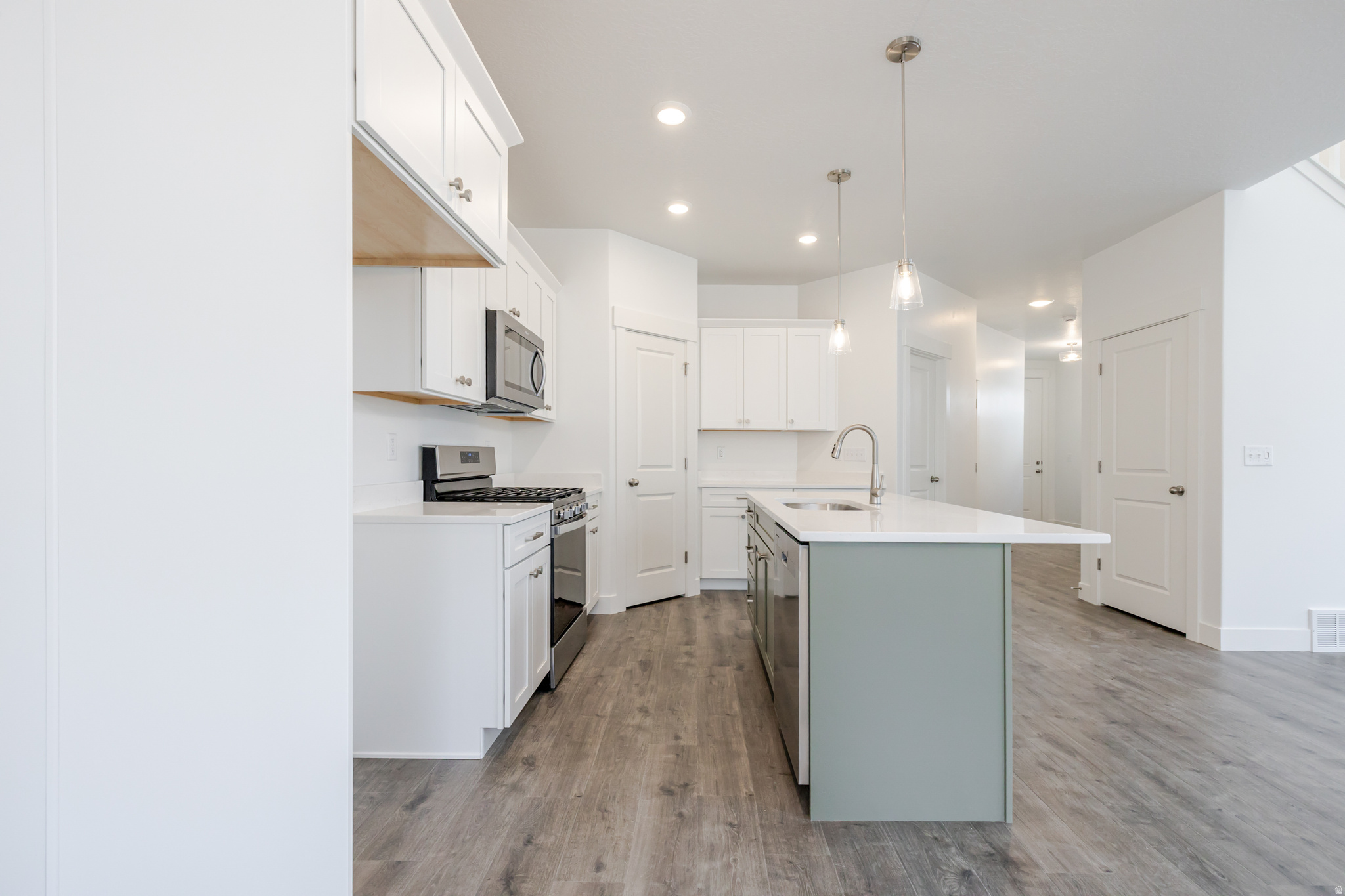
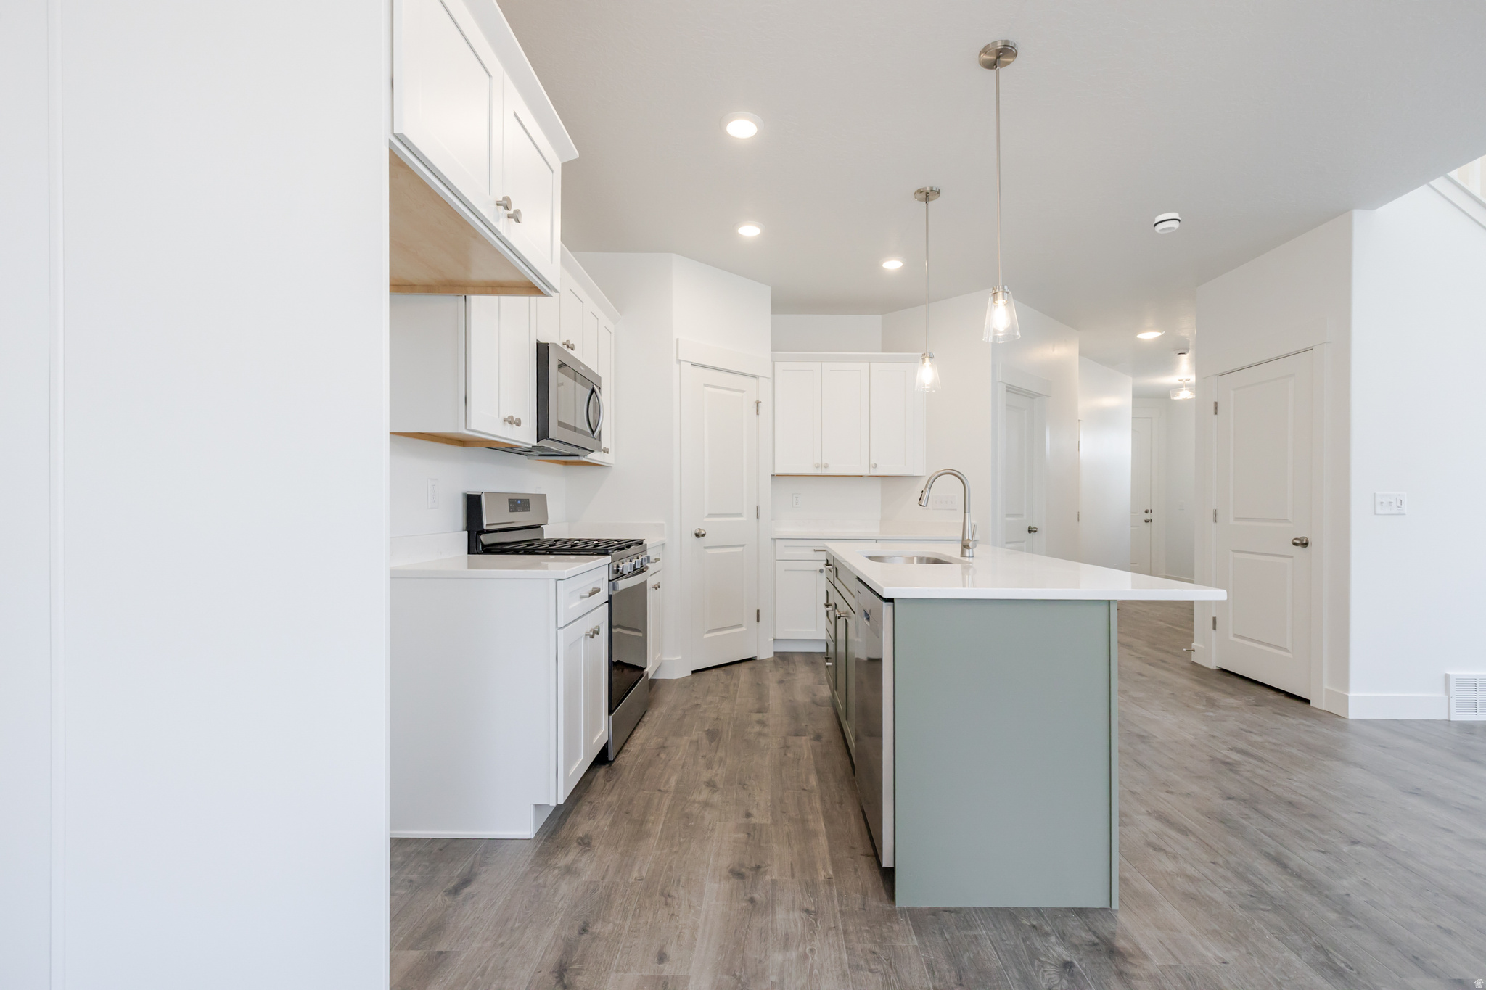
+ smoke detector [1153,212,1181,233]
